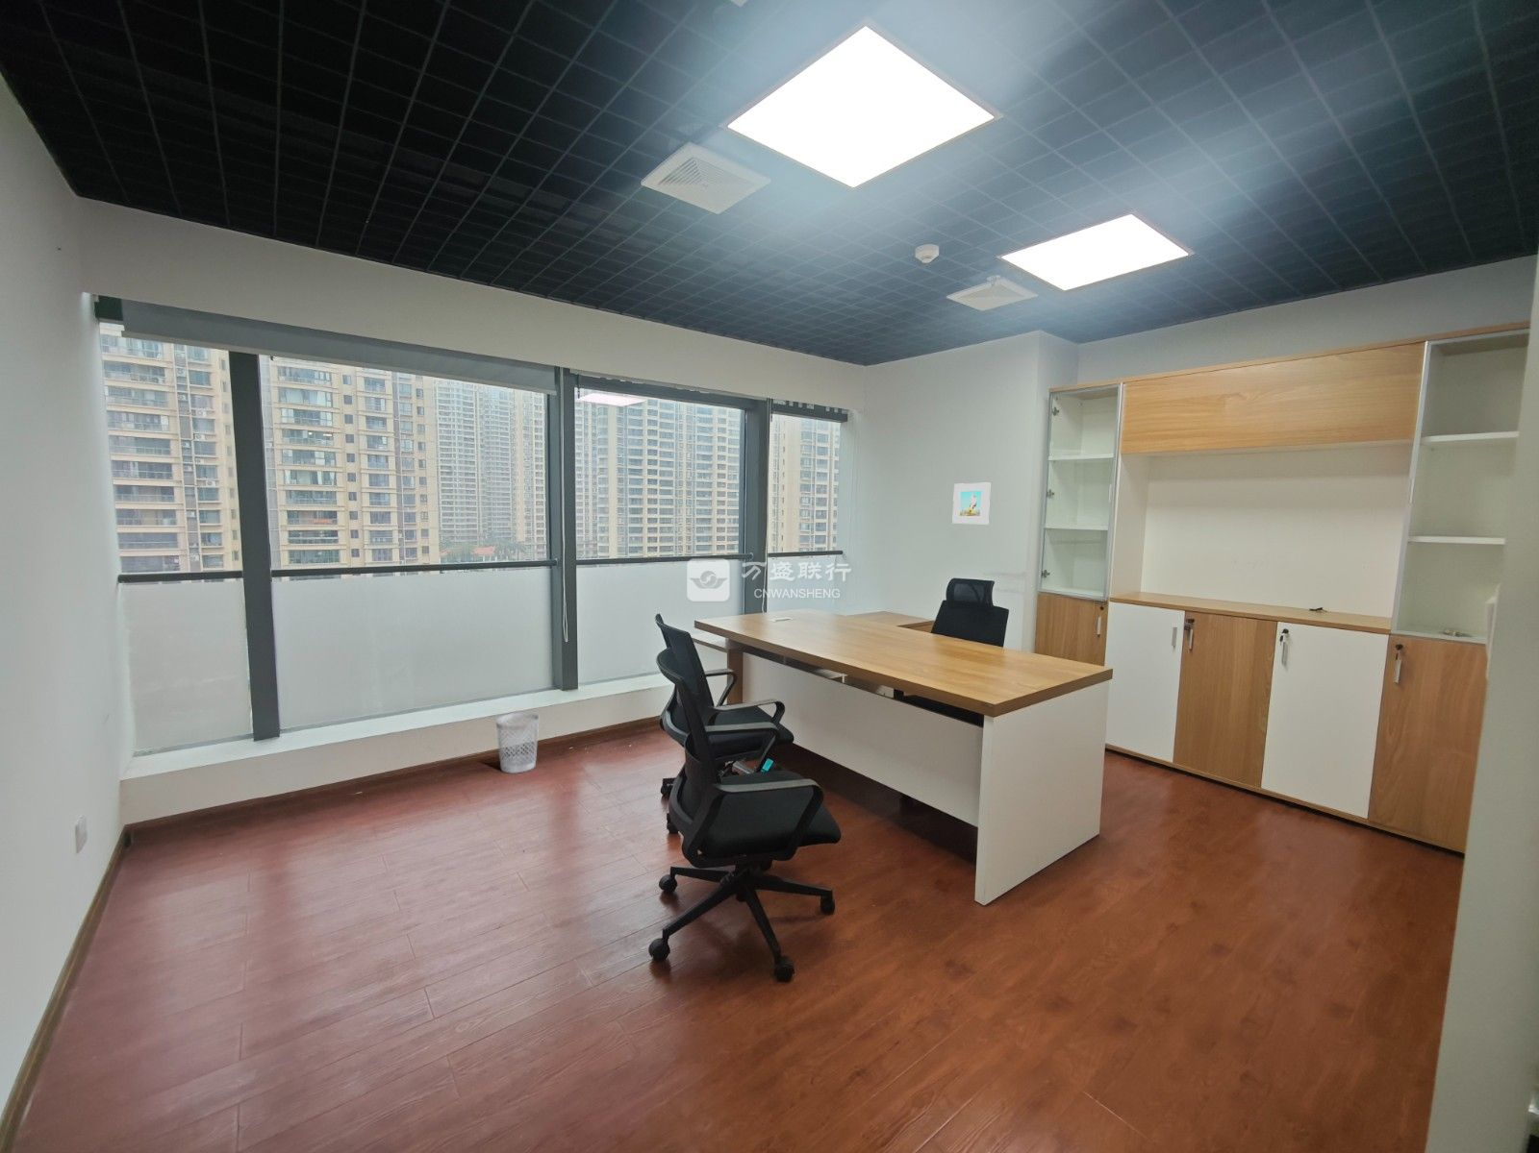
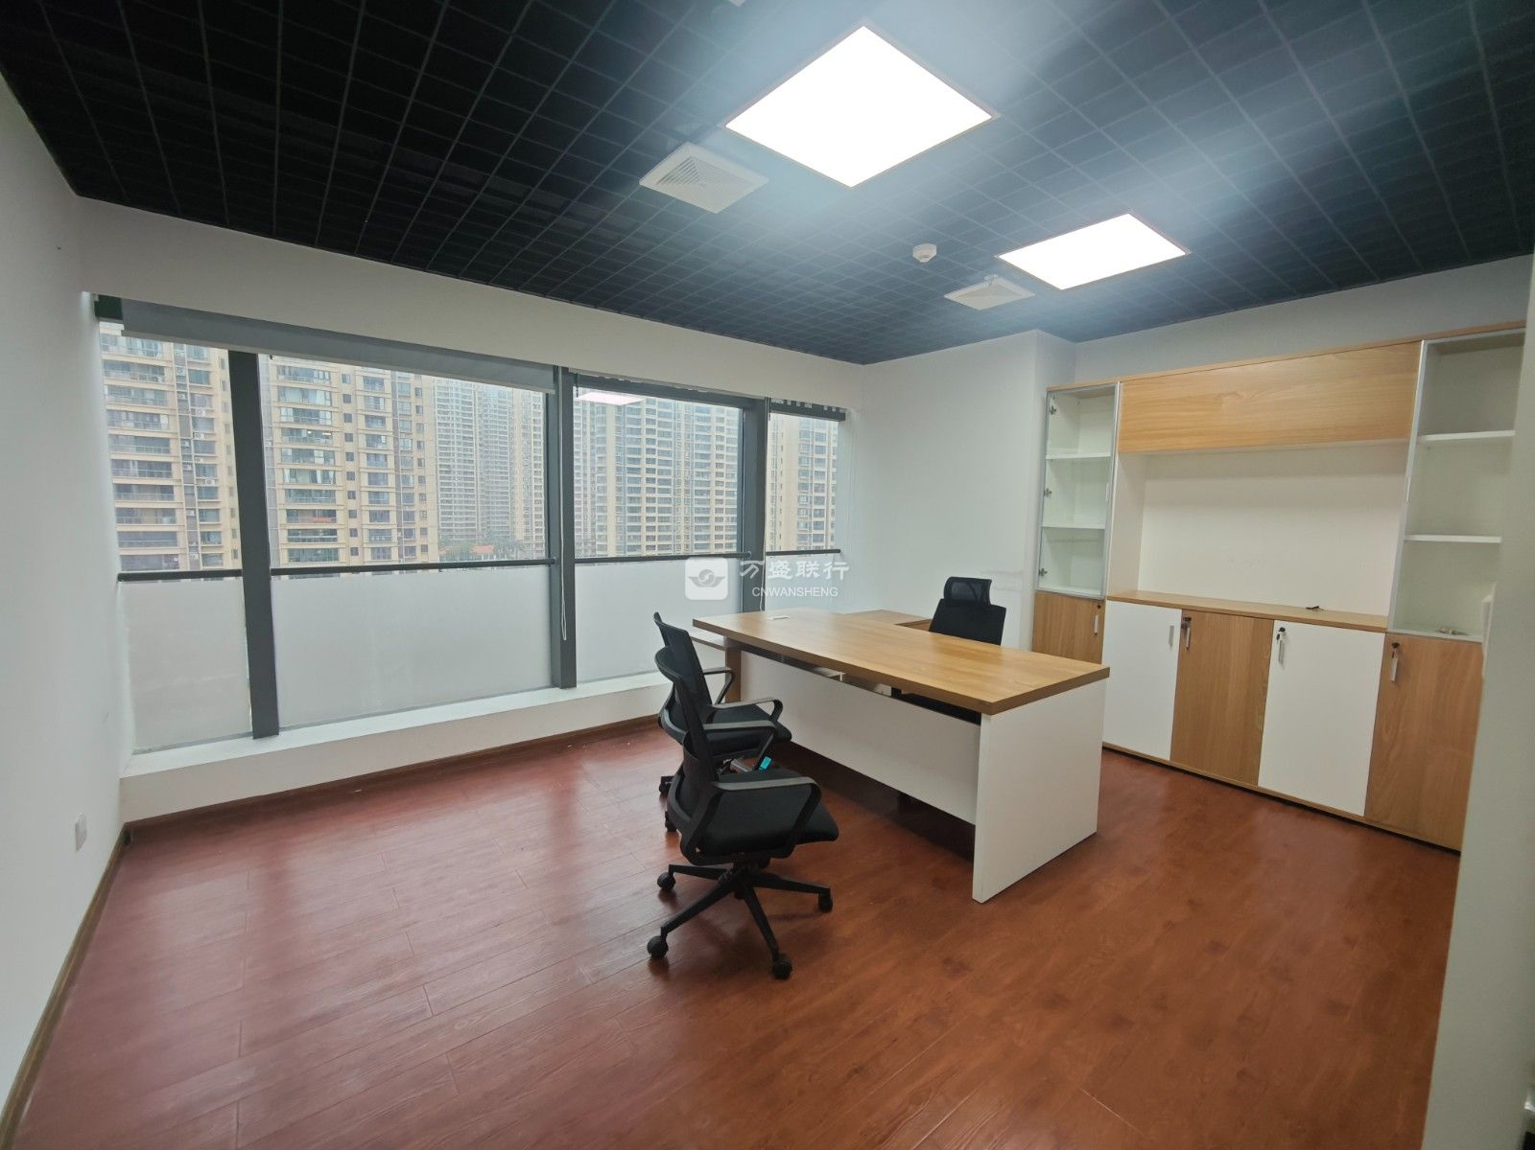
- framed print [951,481,991,524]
- wastebasket [496,712,540,774]
